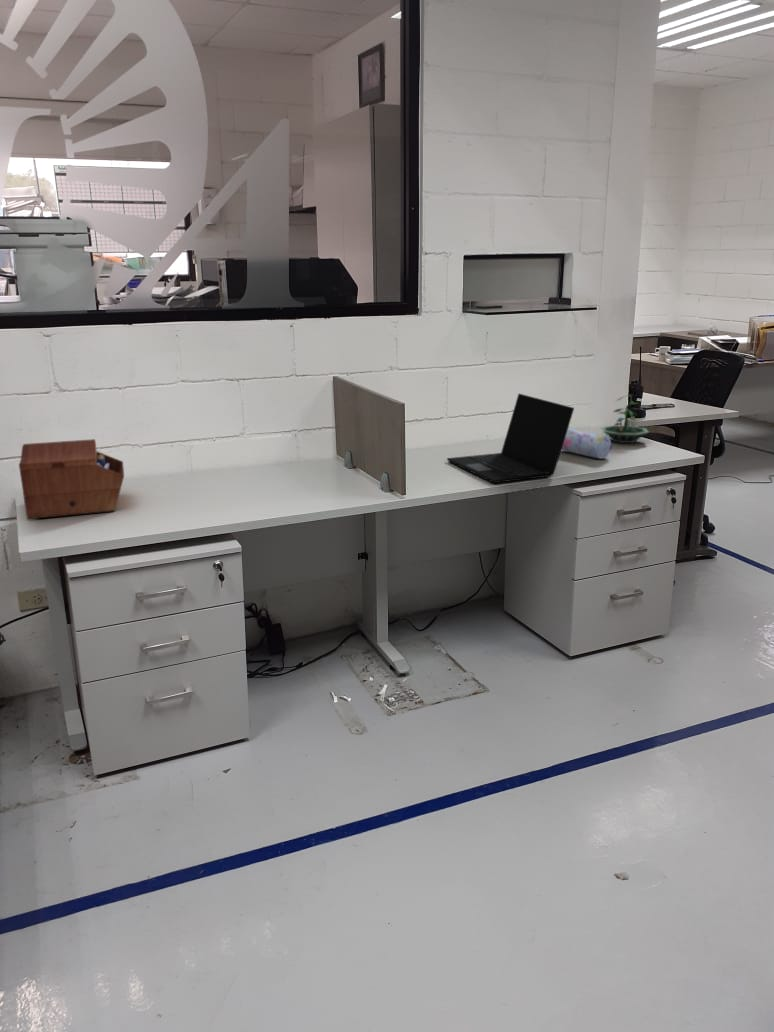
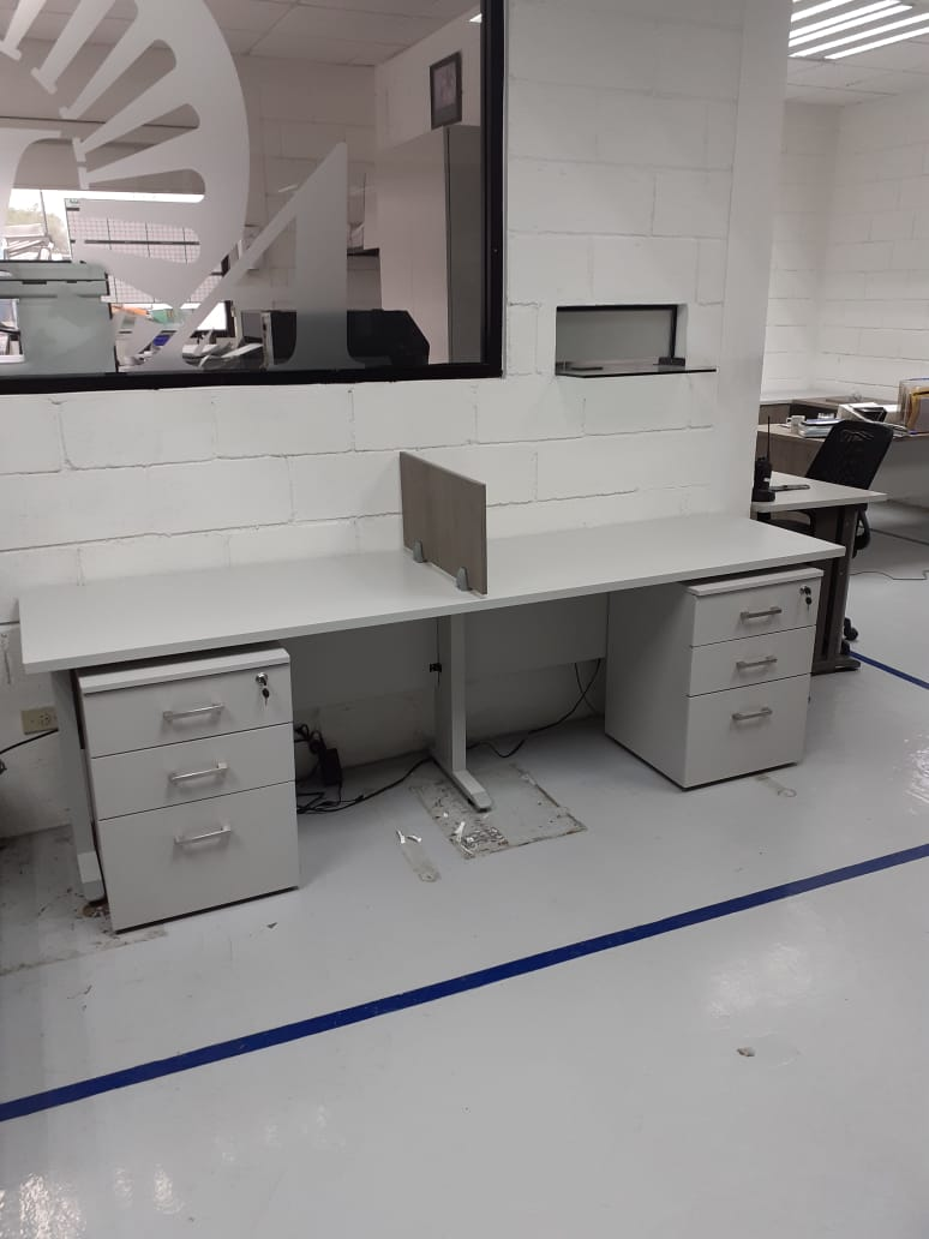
- terrarium [600,394,650,444]
- laptop [446,393,575,484]
- pencil case [561,426,613,460]
- sewing box [18,438,125,520]
